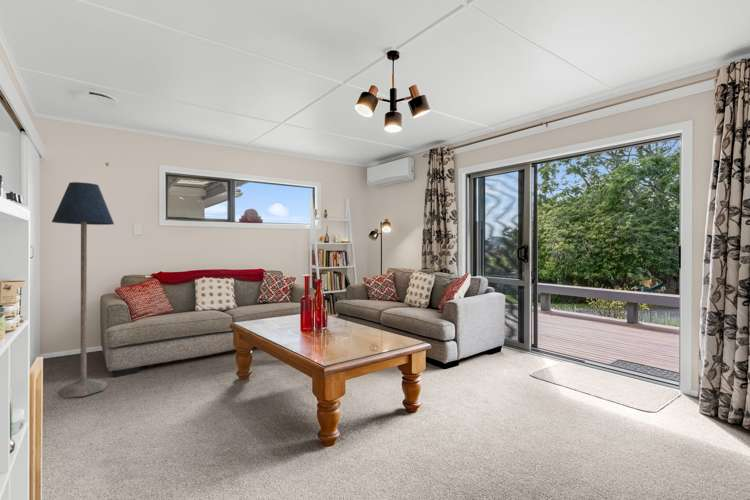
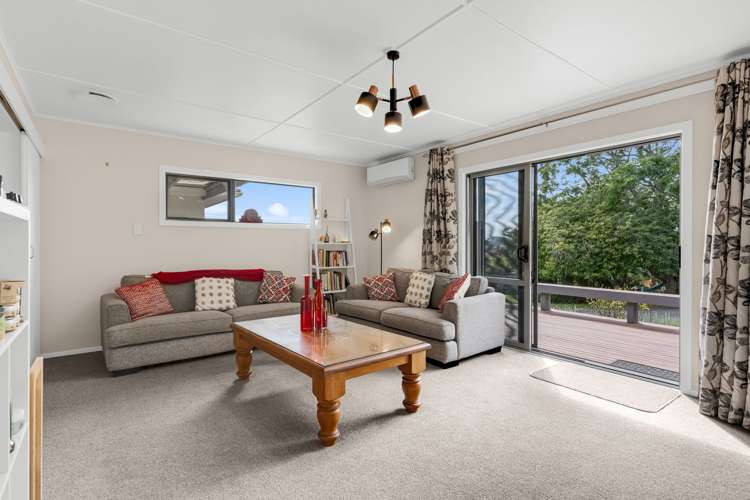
- floor lamp [51,181,115,399]
